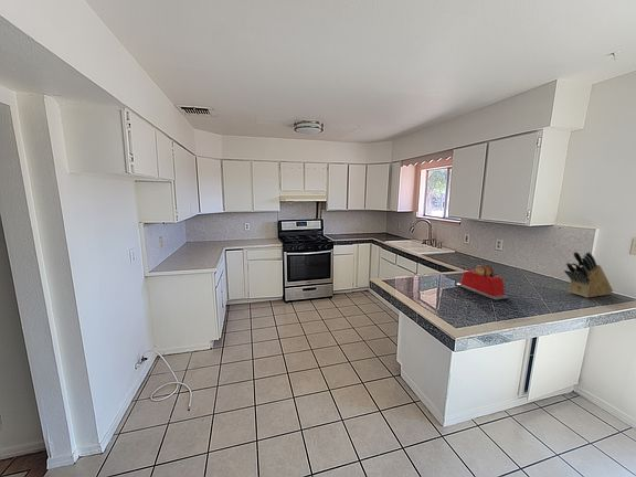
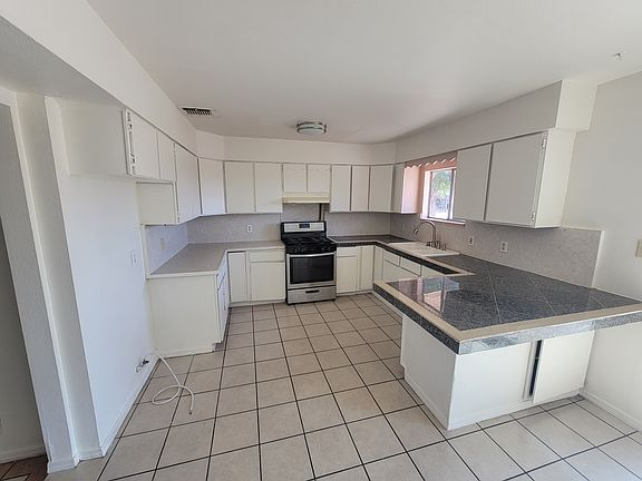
- knife block [563,251,614,299]
- toaster [456,263,510,301]
